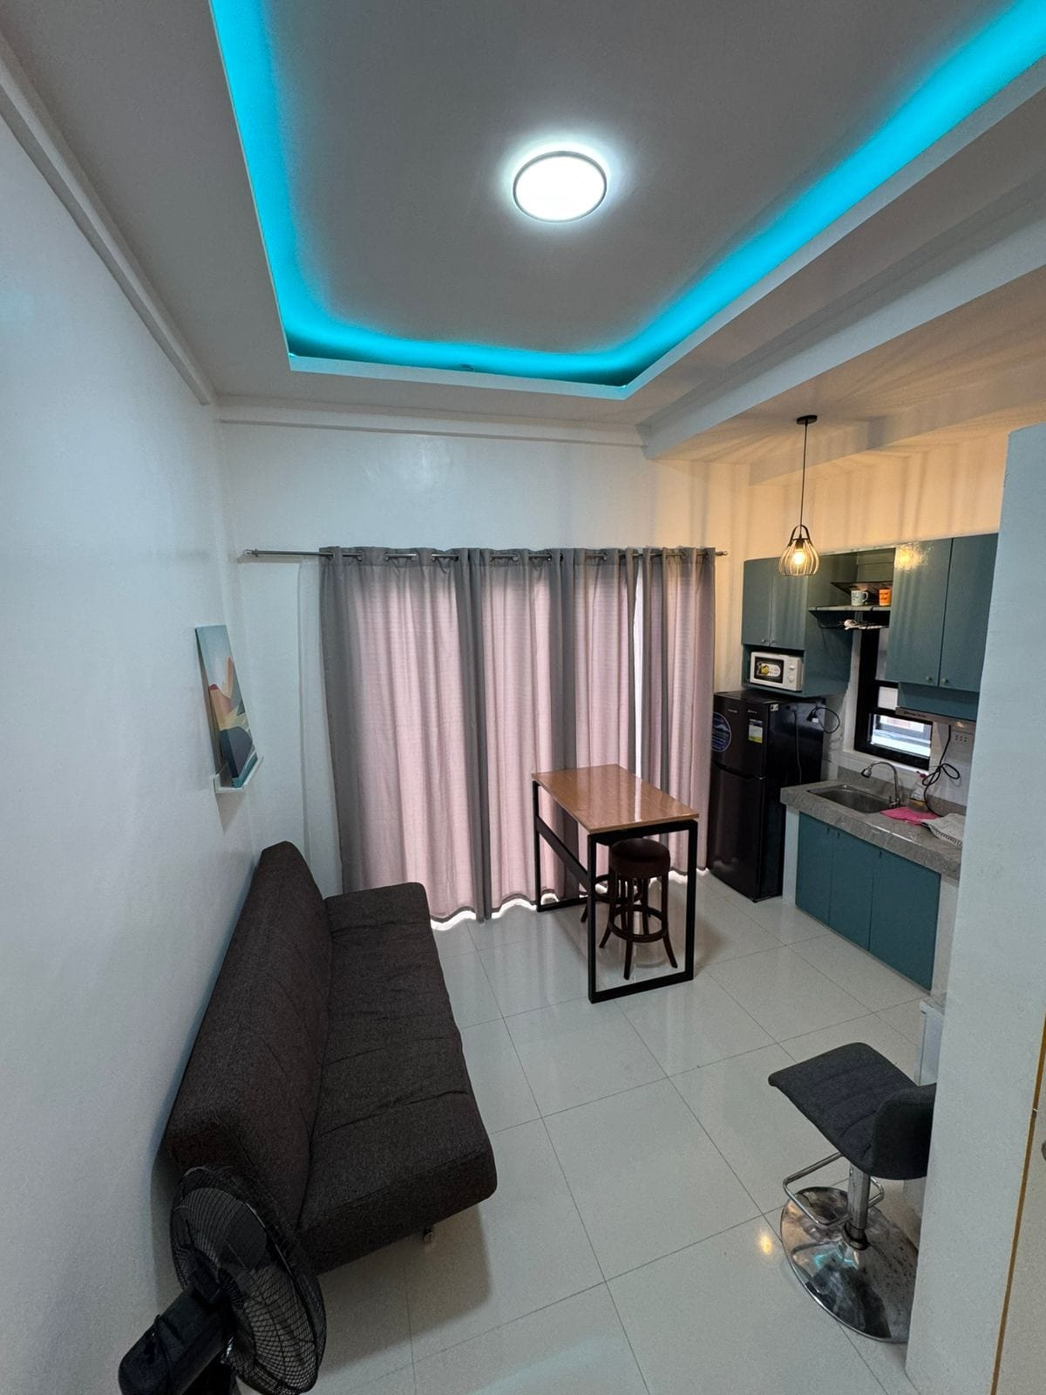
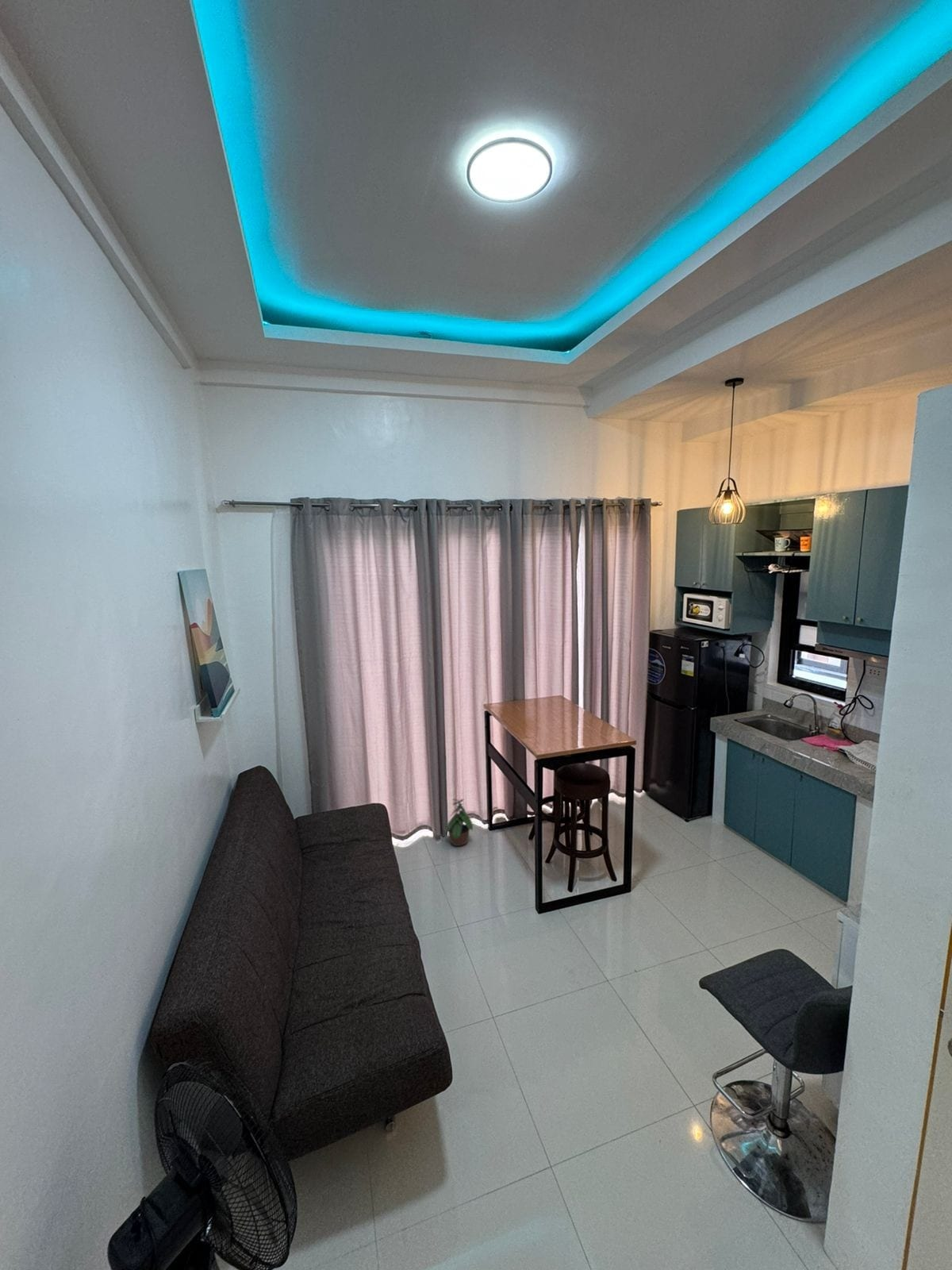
+ potted plant [444,799,474,847]
